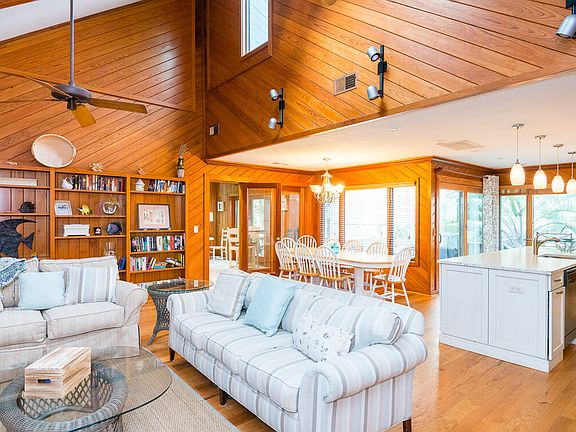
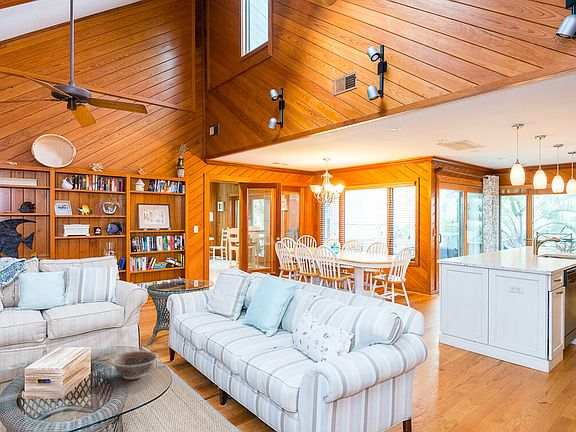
+ decorative bowl [108,350,159,380]
